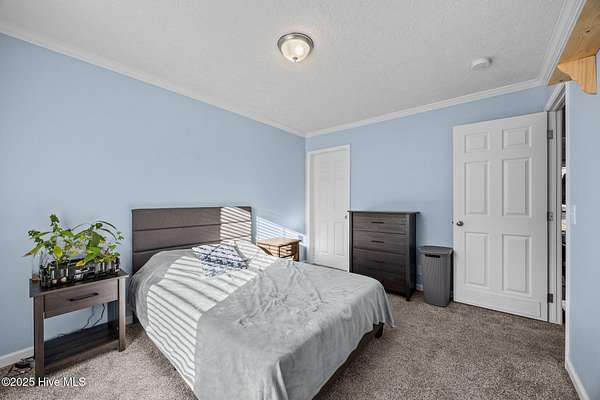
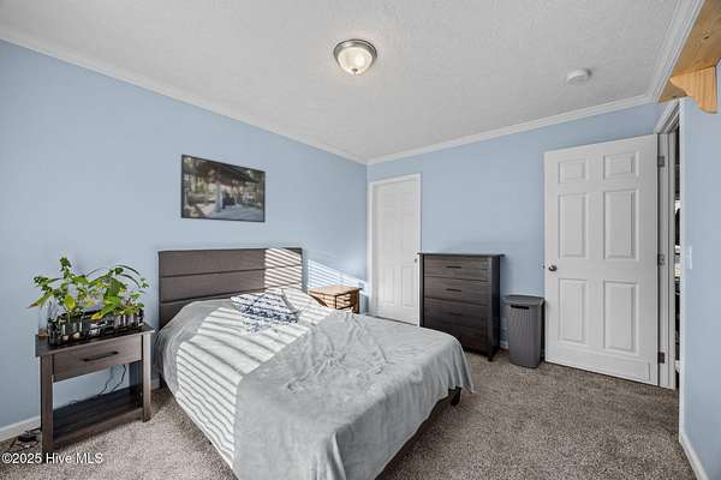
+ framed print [179,154,267,223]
